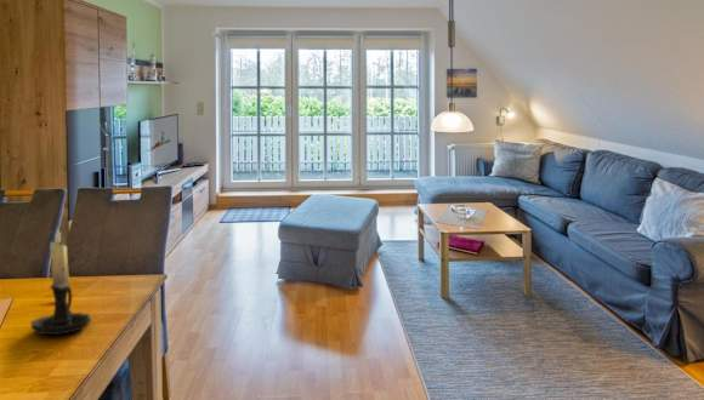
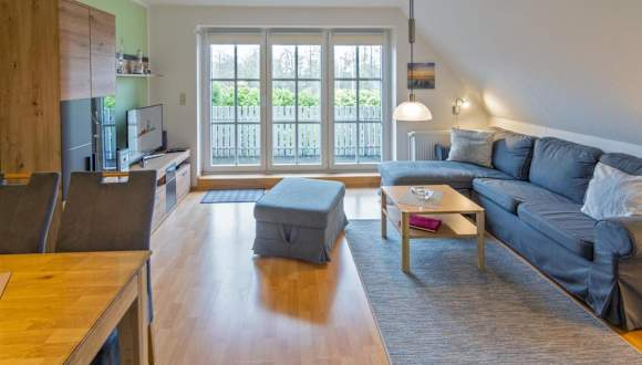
- candle holder [30,227,92,336]
